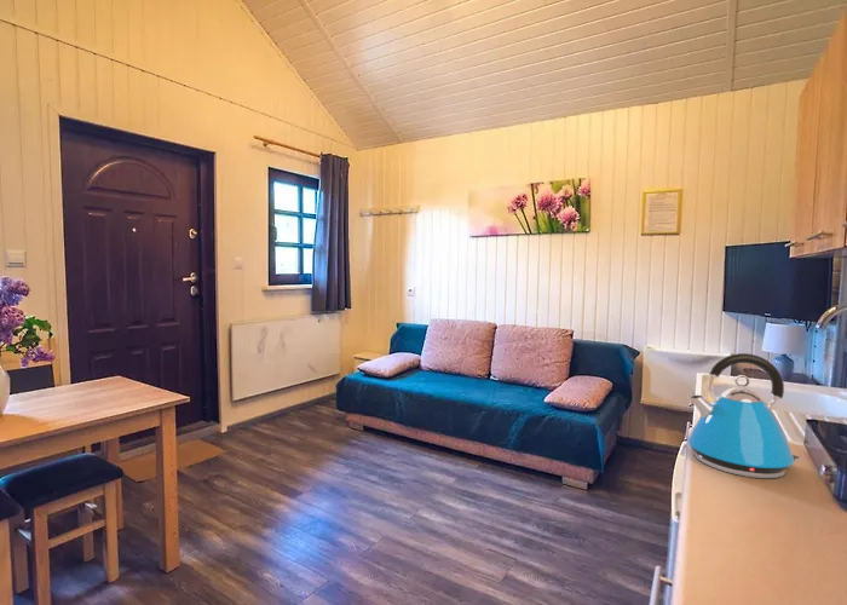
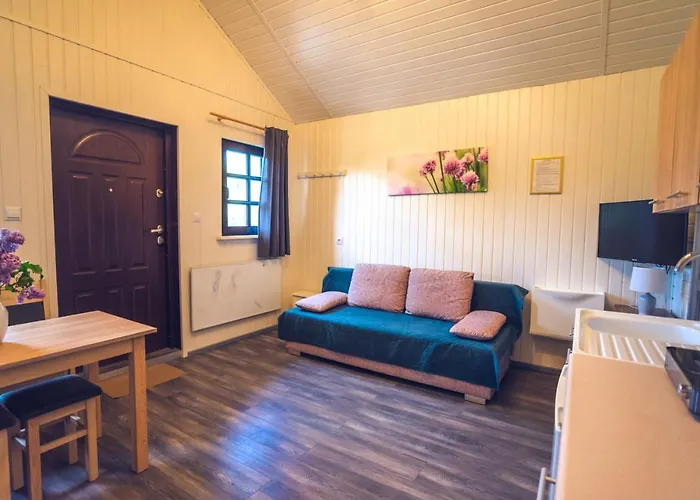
- kettle [686,352,802,479]
